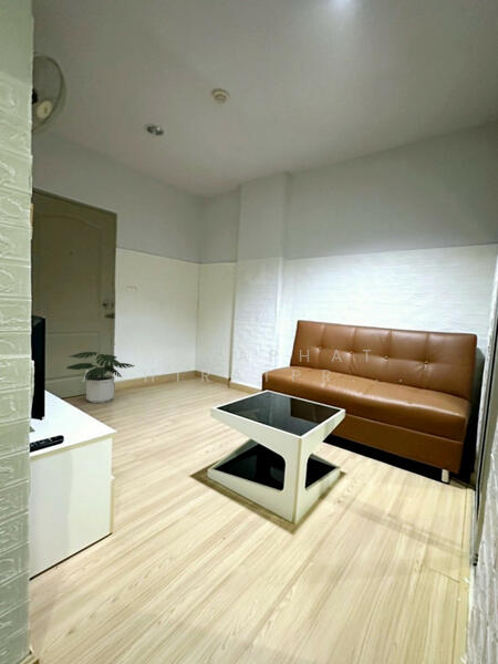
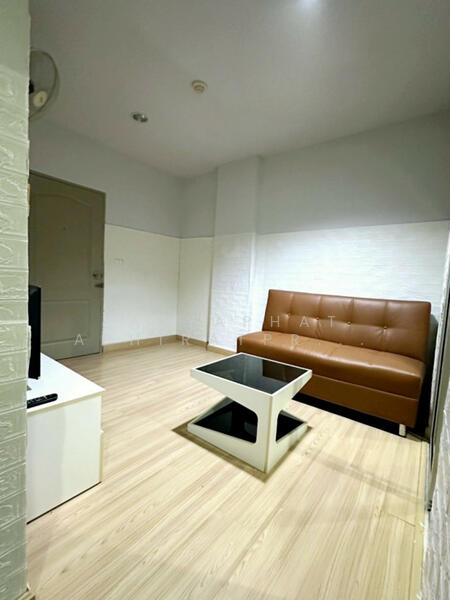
- potted plant [65,351,136,404]
